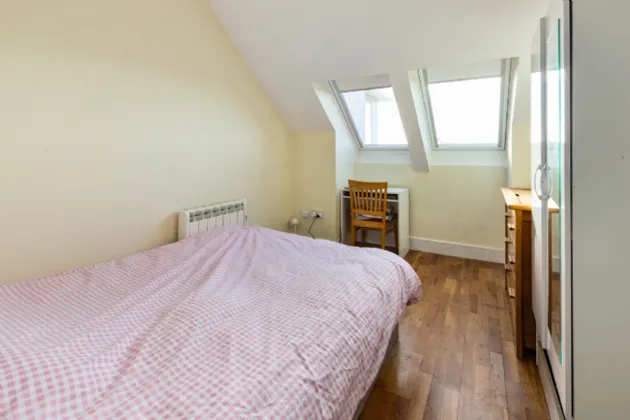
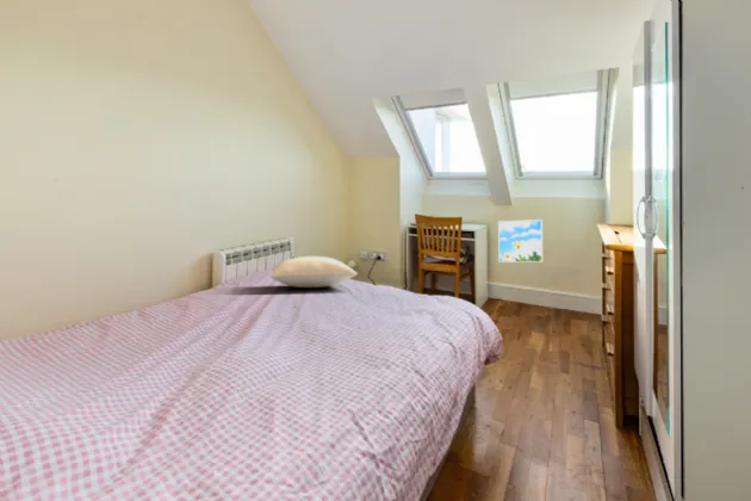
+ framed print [497,218,544,264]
+ pillow [269,255,359,289]
